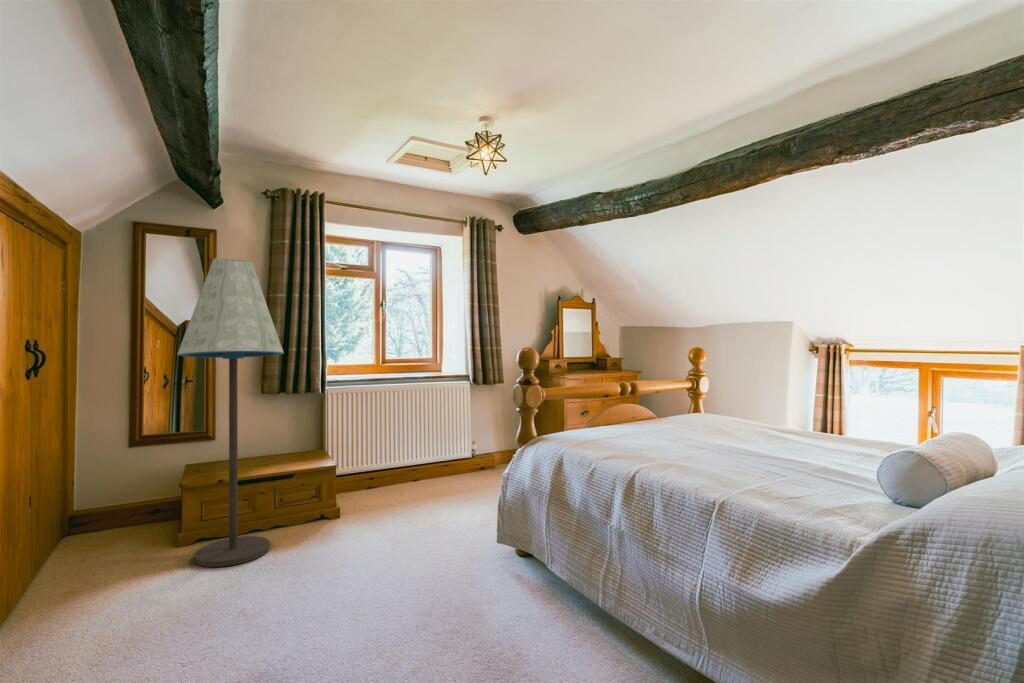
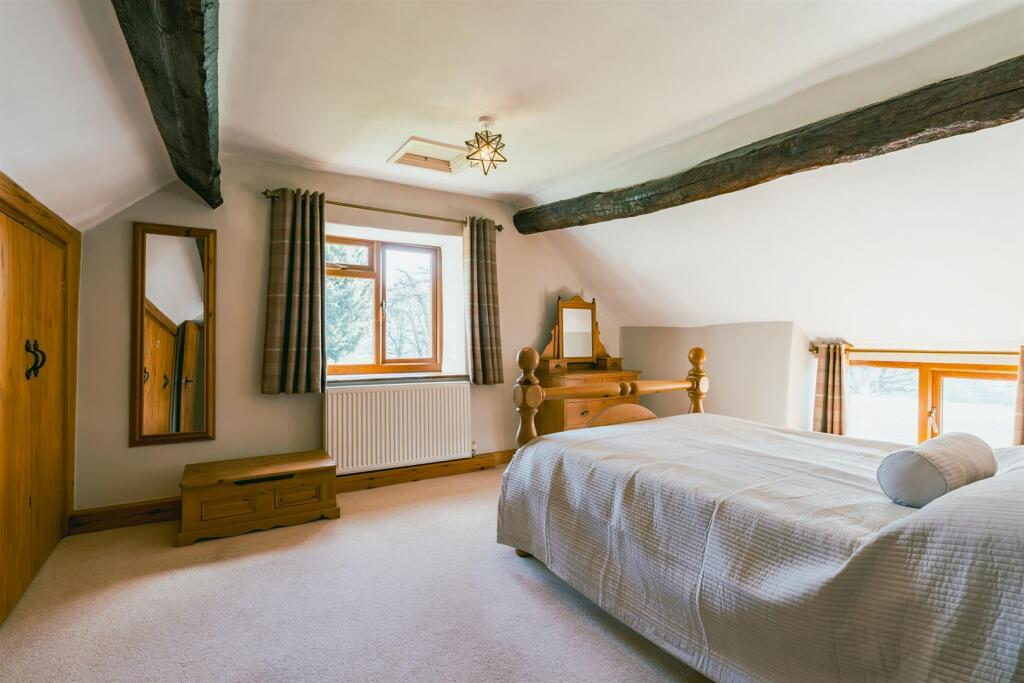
- floor lamp [176,258,285,568]
